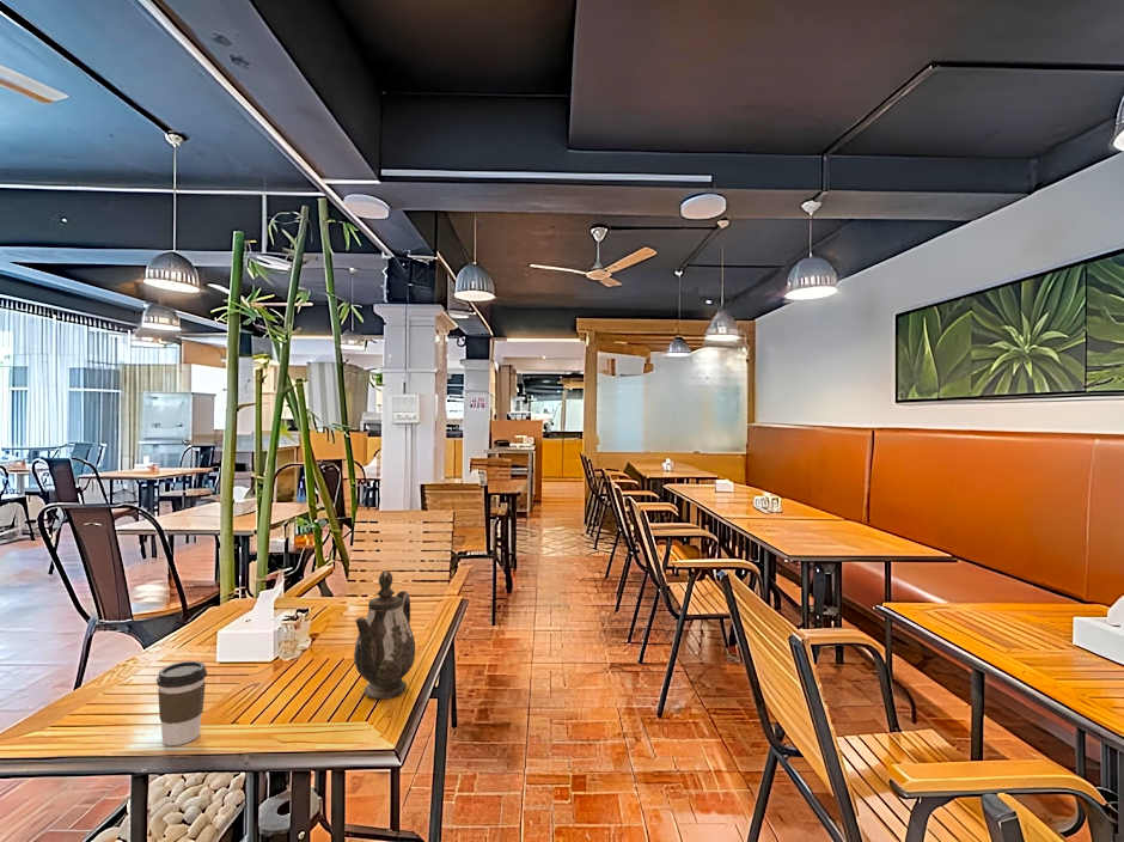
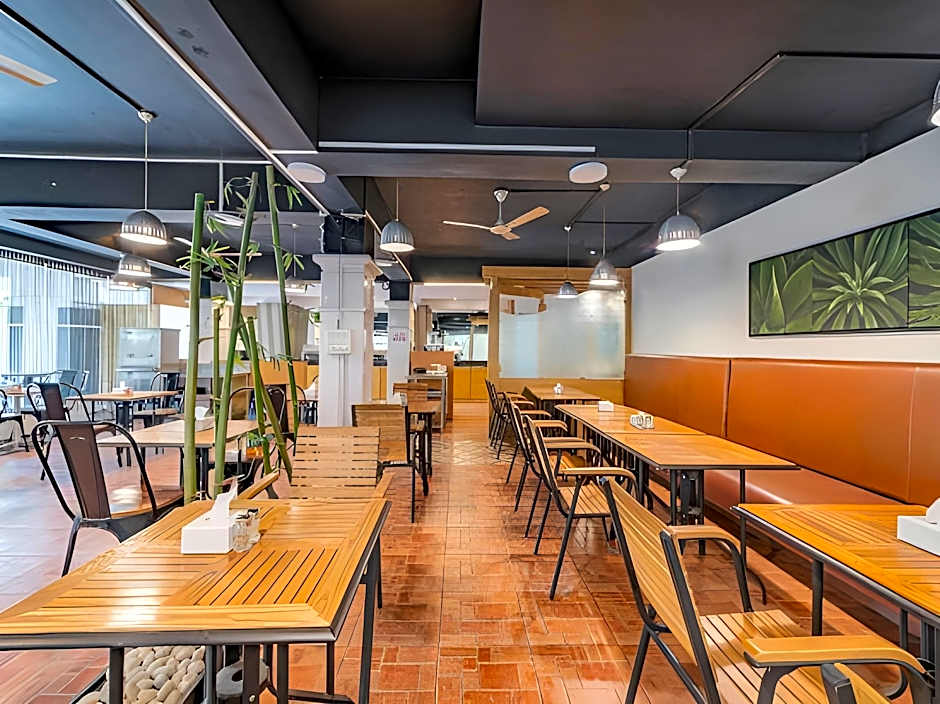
- teapot [353,569,416,700]
- coffee cup [155,660,208,746]
